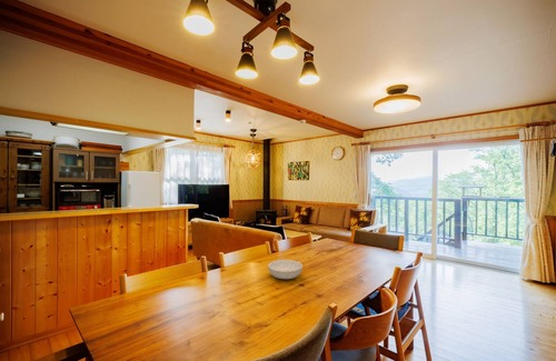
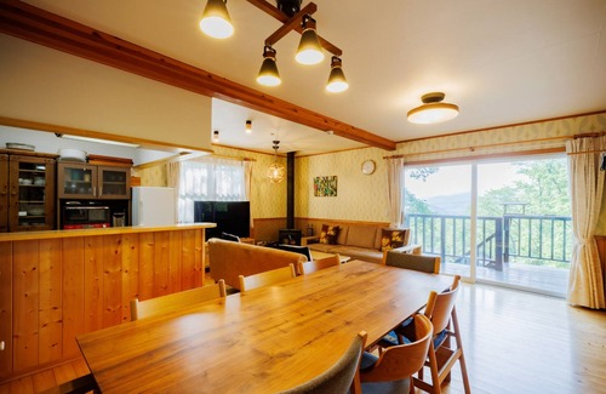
- serving bowl [267,259,304,280]
